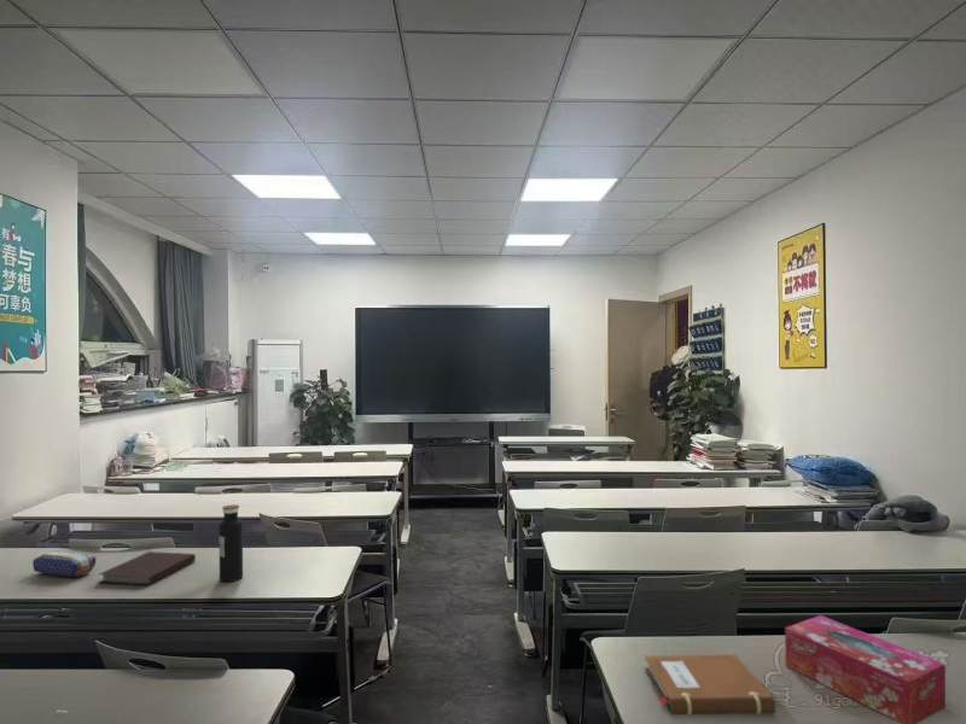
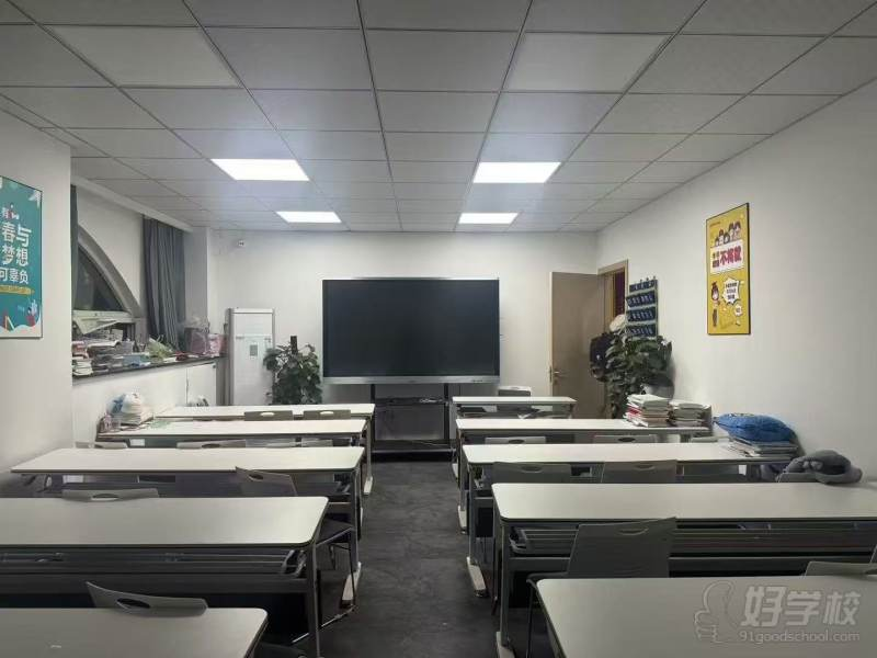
- pencil case [31,550,97,578]
- tissue box [784,614,947,724]
- notebook [644,654,778,717]
- water bottle [217,503,244,583]
- notebook [98,550,197,586]
